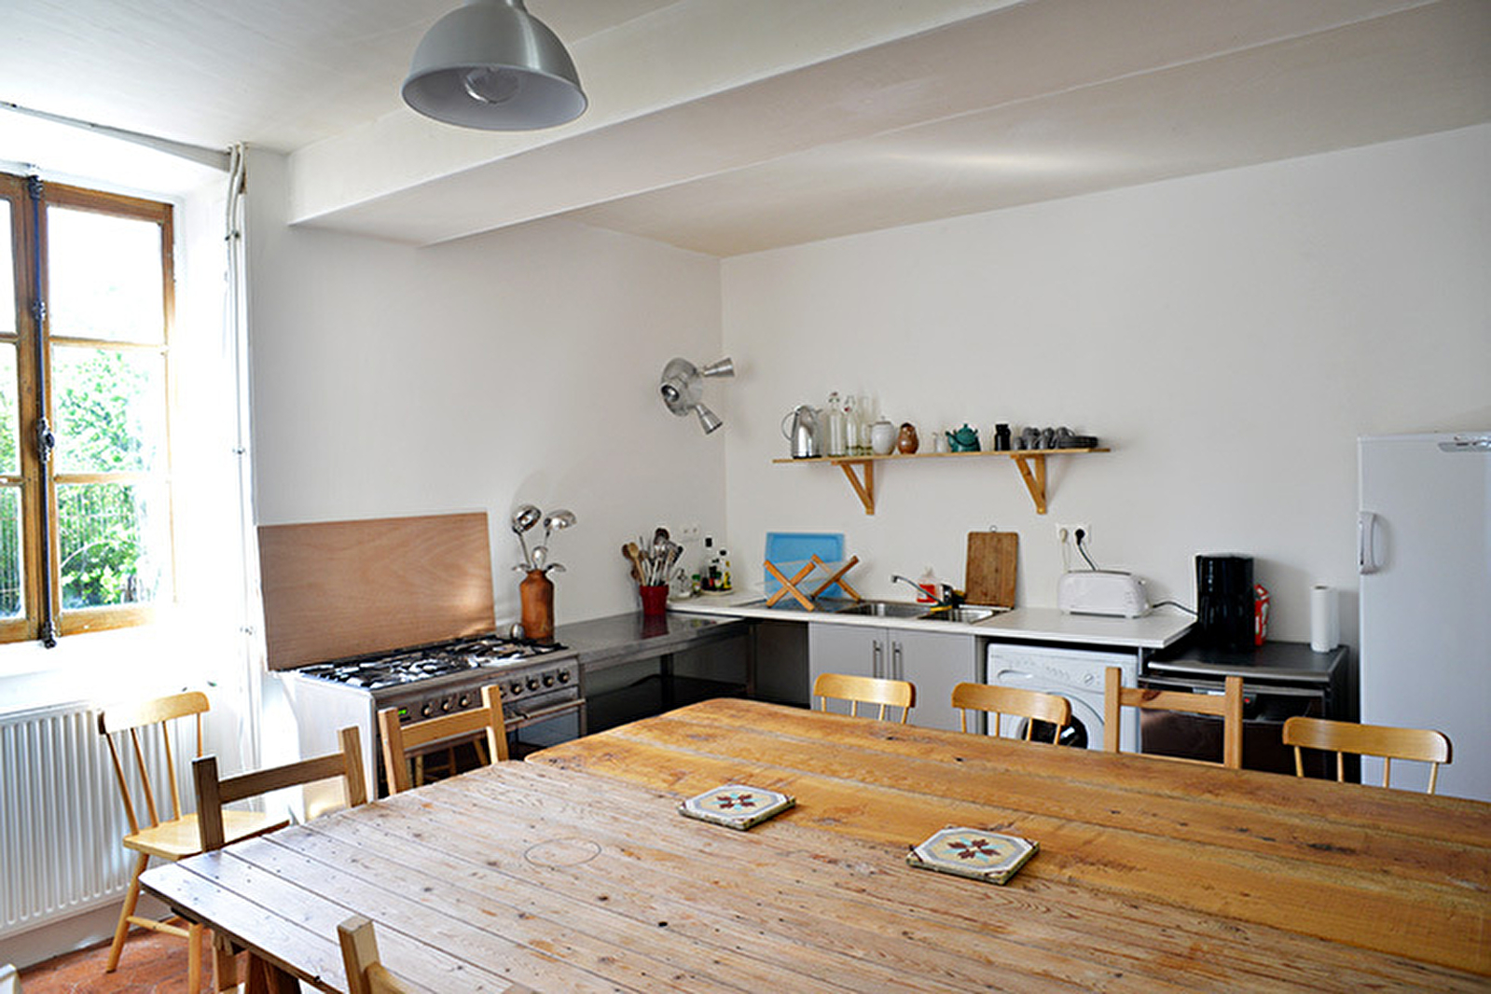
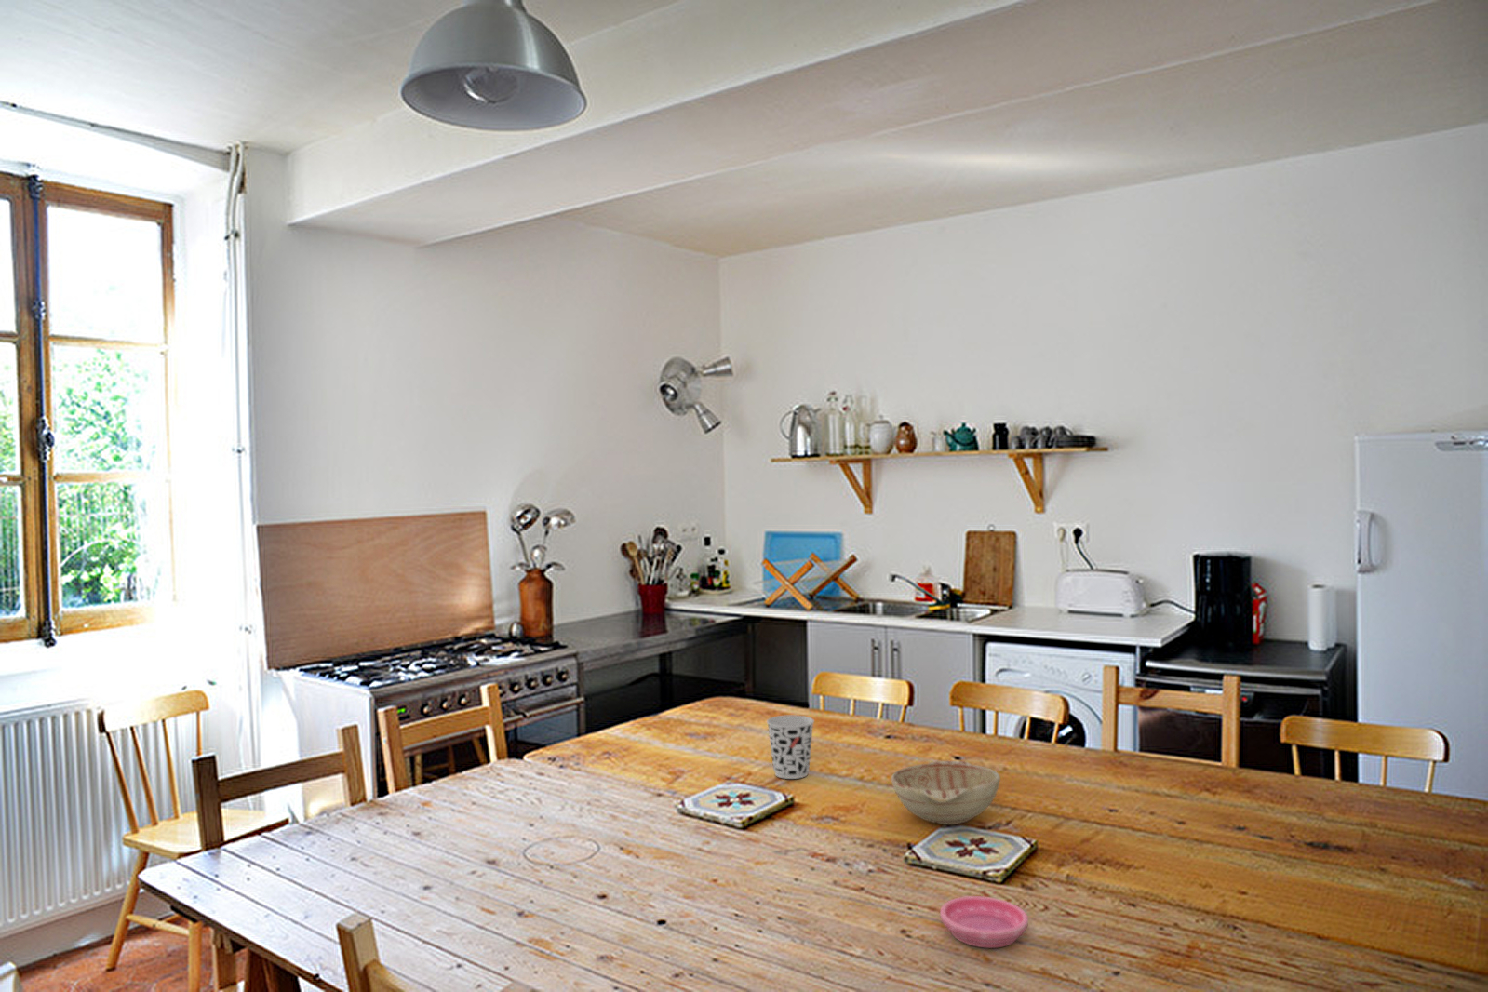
+ cup [766,714,815,779]
+ saucer [939,896,1030,949]
+ decorative bowl [890,761,1001,826]
